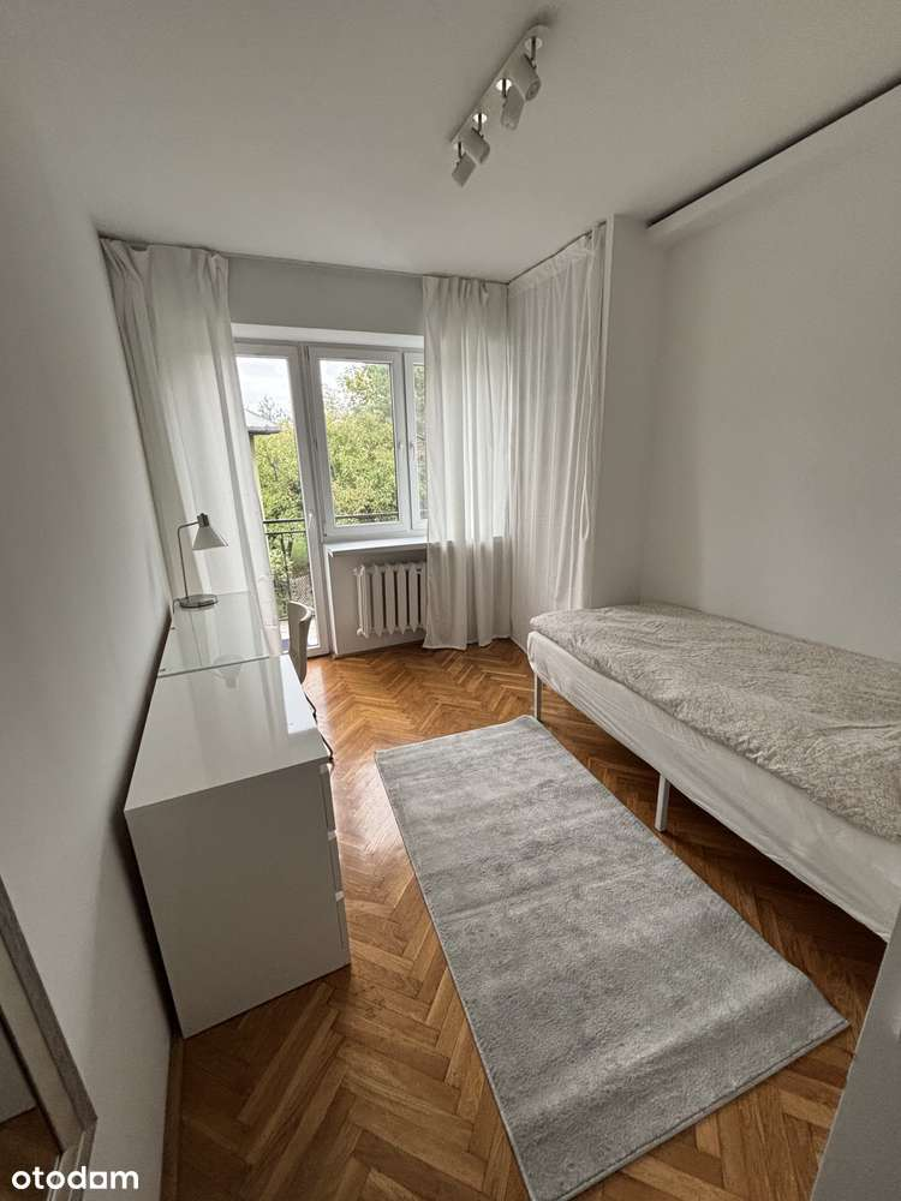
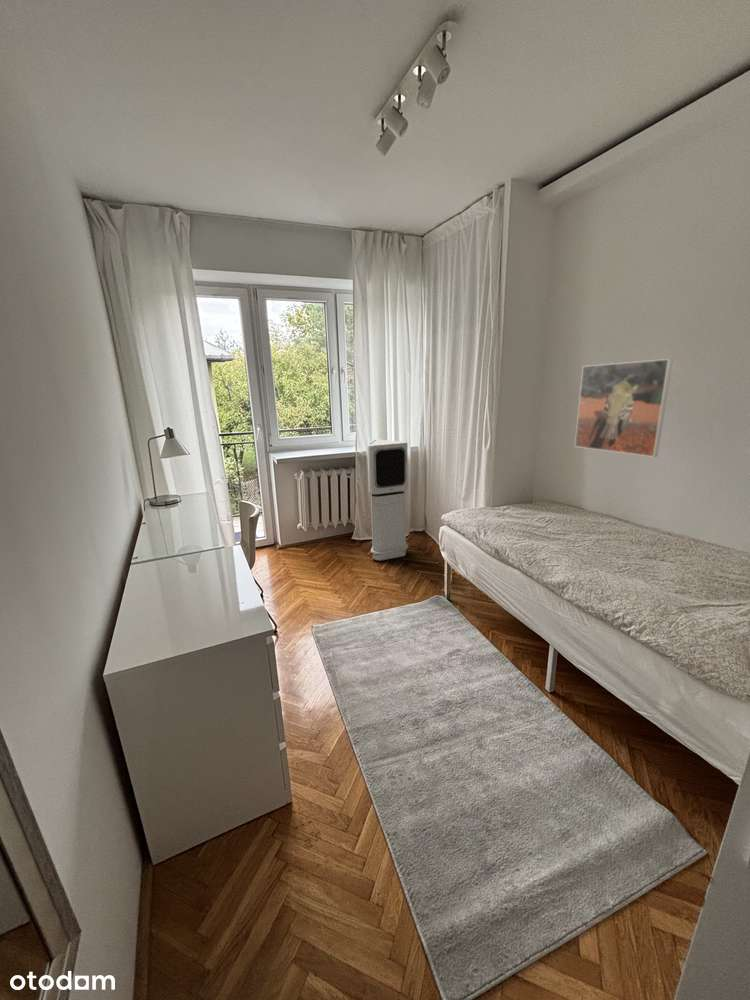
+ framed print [574,358,674,458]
+ air purifier [366,439,409,561]
